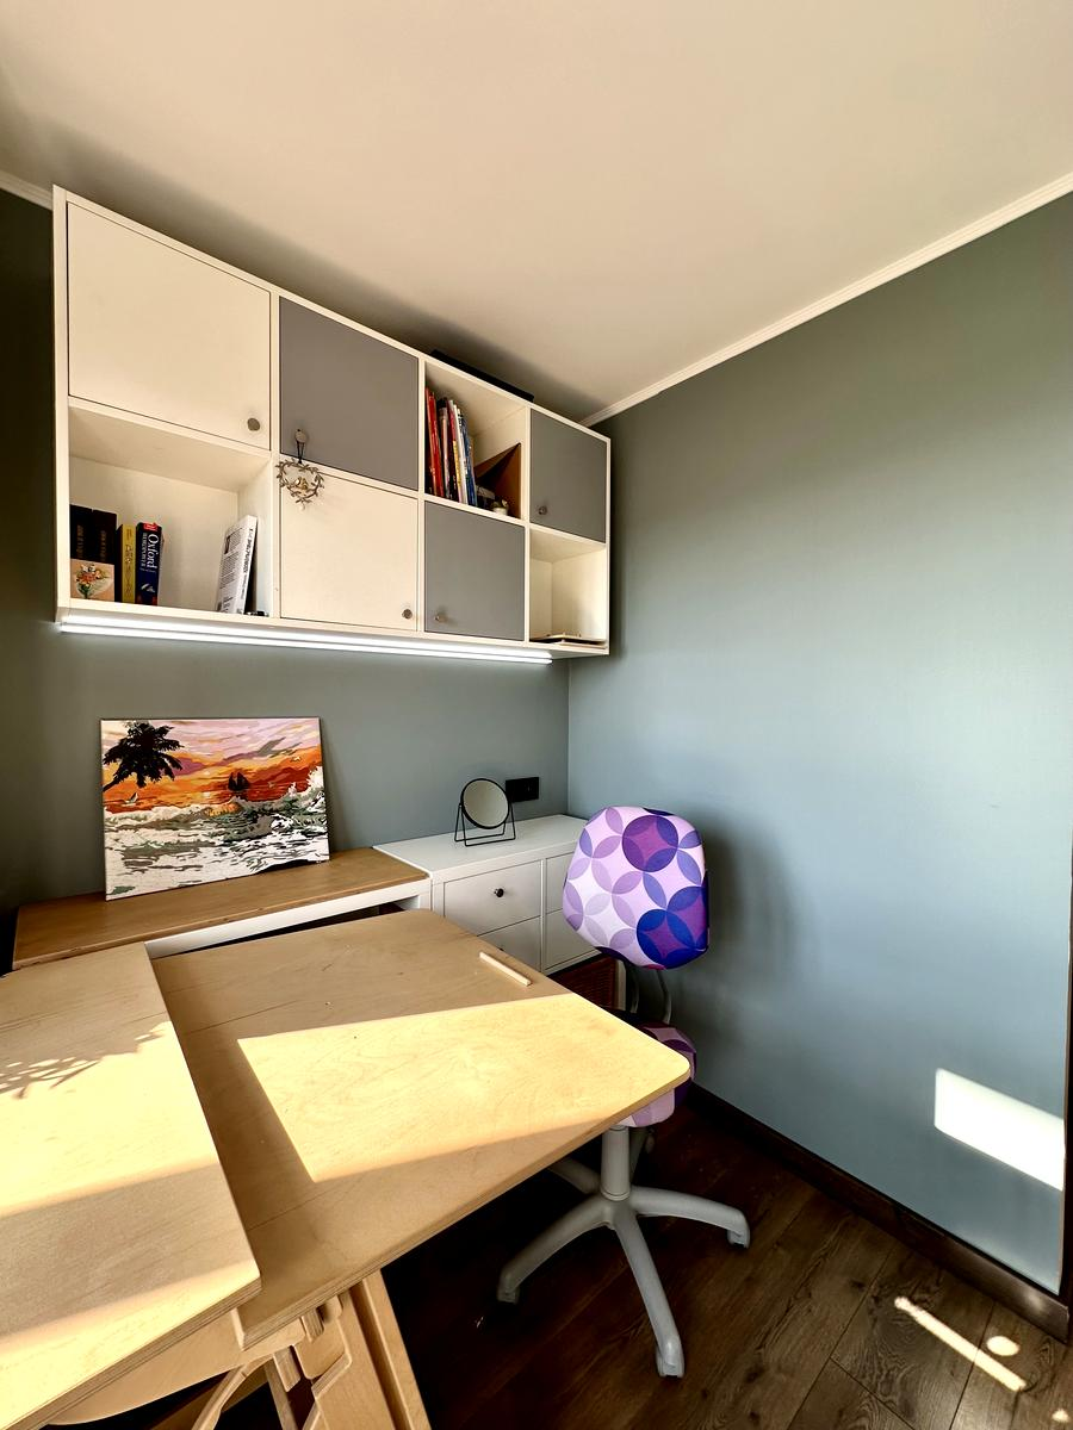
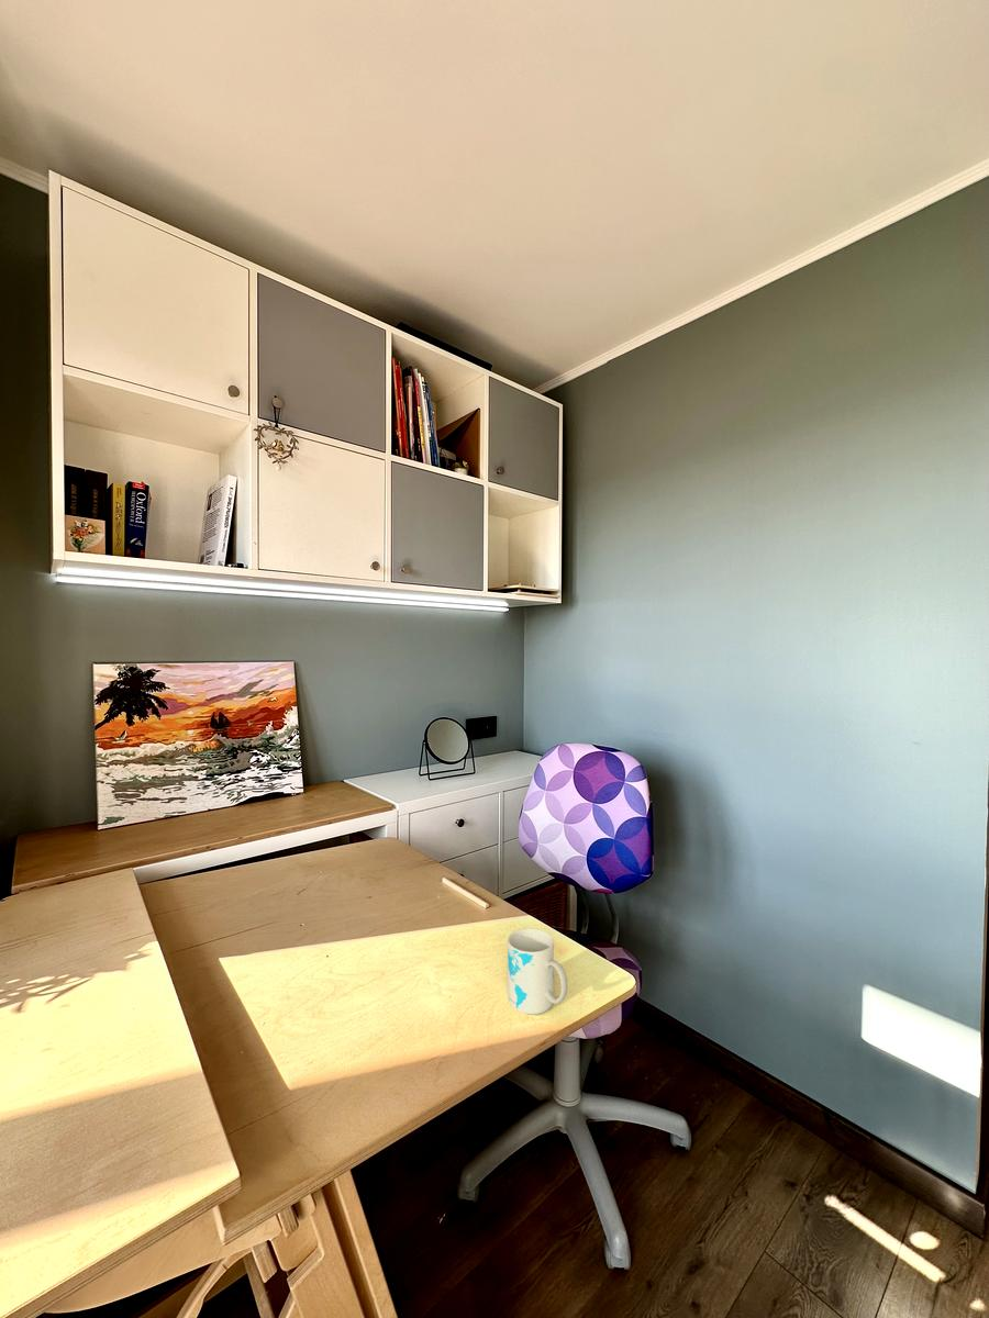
+ mug [507,928,568,1015]
